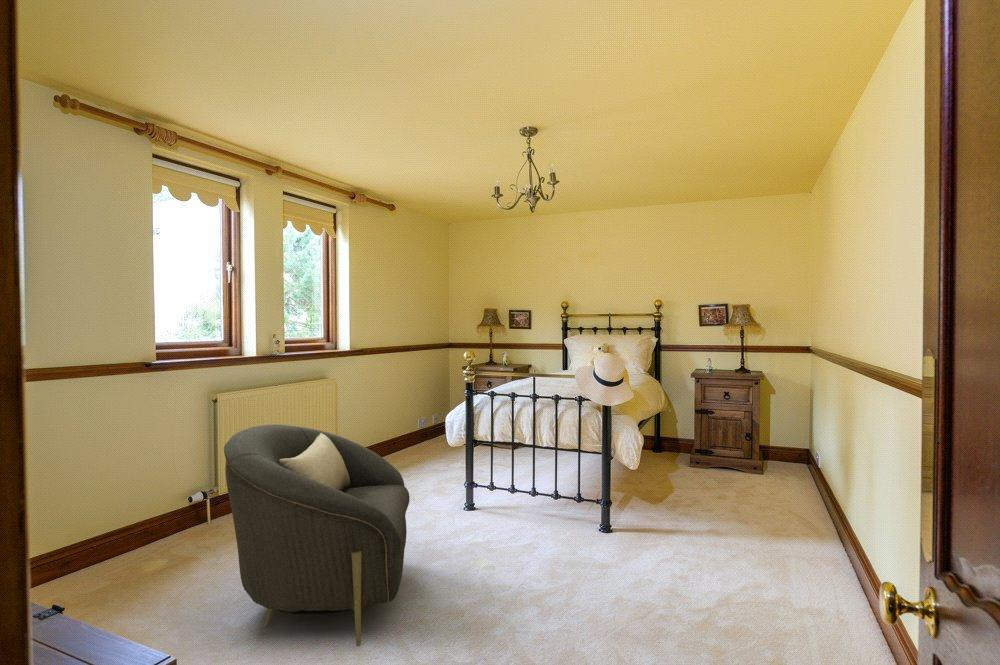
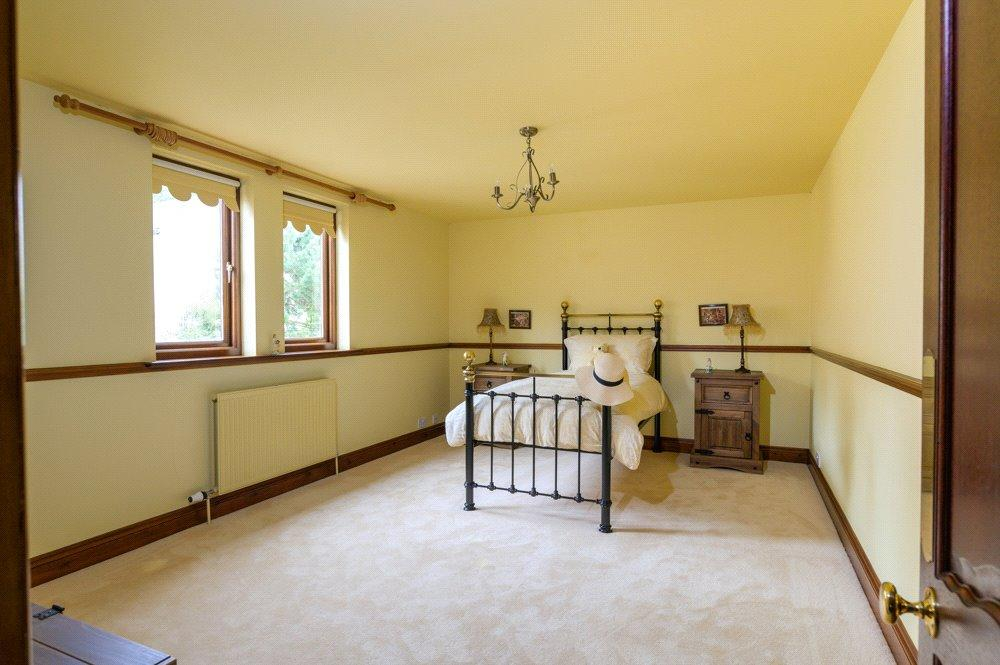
- armchair [223,423,411,647]
